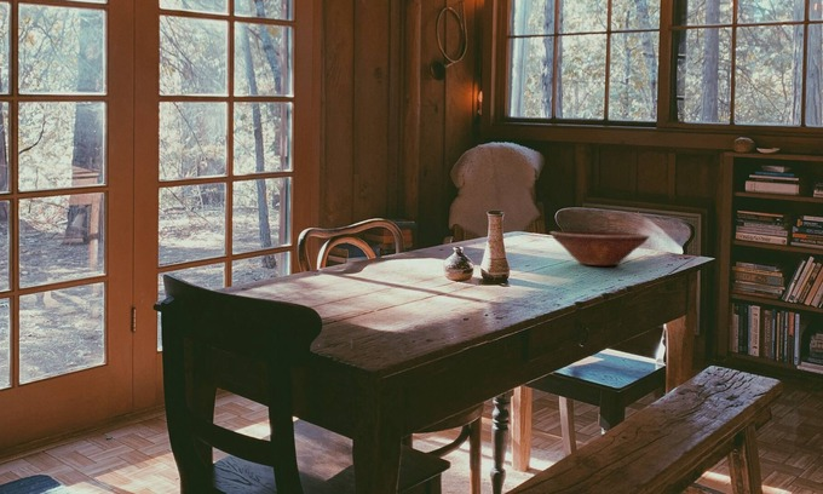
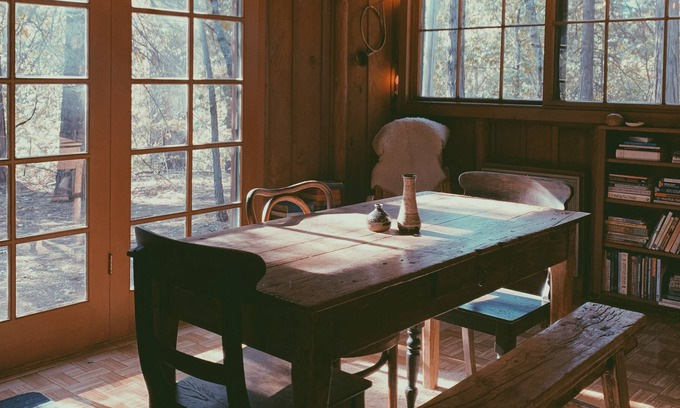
- ceramic bowl [549,230,651,266]
